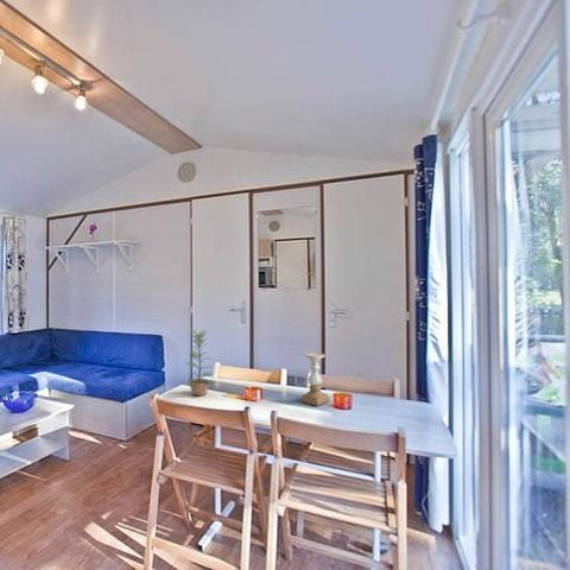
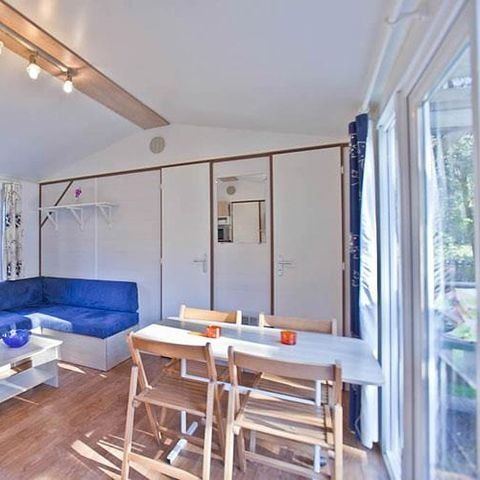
- candle holder [299,352,331,407]
- plant [185,329,217,397]
